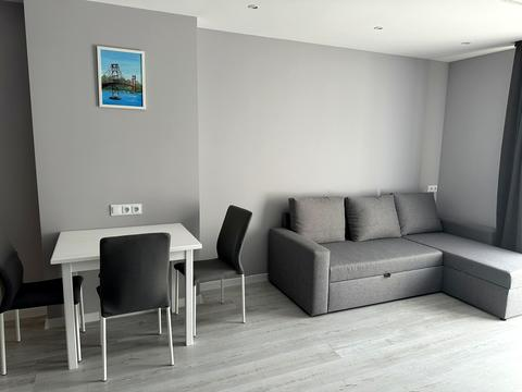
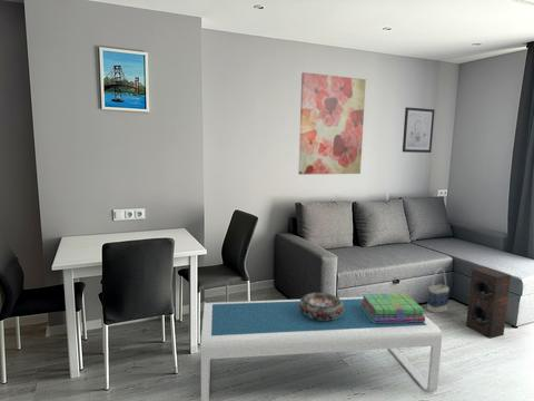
+ coffee table [200,296,443,401]
+ bag [426,267,451,314]
+ wall art [402,106,436,154]
+ decorative bowl [299,292,344,321]
+ stack of books [359,293,426,323]
+ speaker [465,266,512,340]
+ wall art [297,71,367,176]
